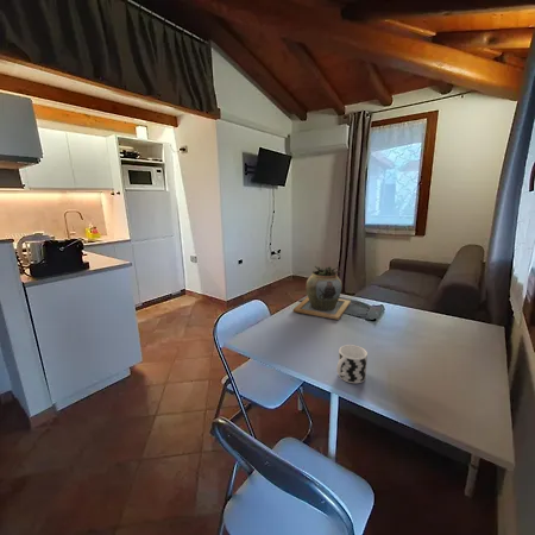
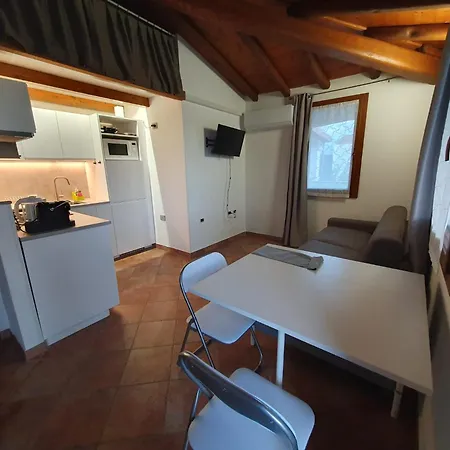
- cup [335,344,369,384]
- potted plant [292,265,352,321]
